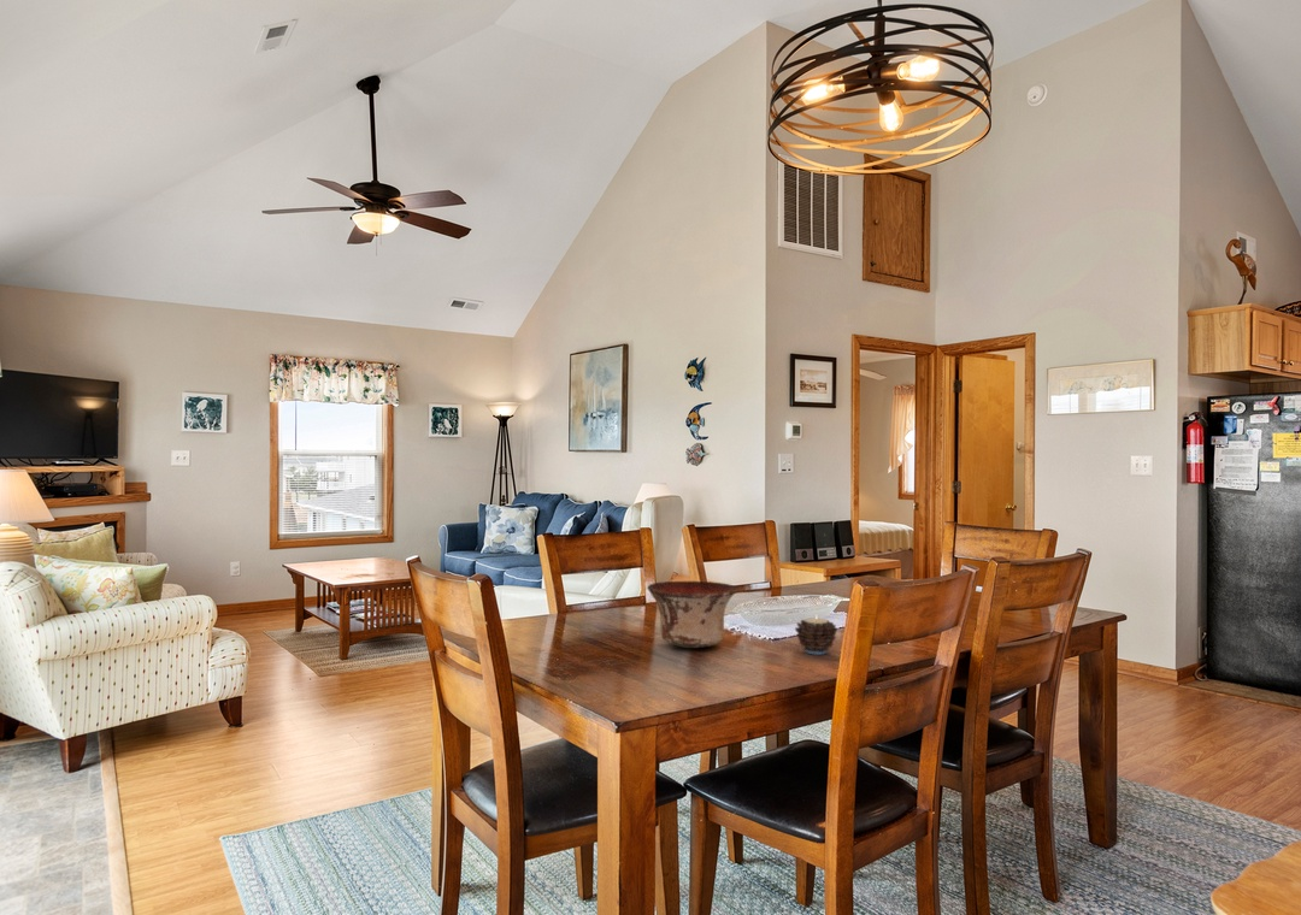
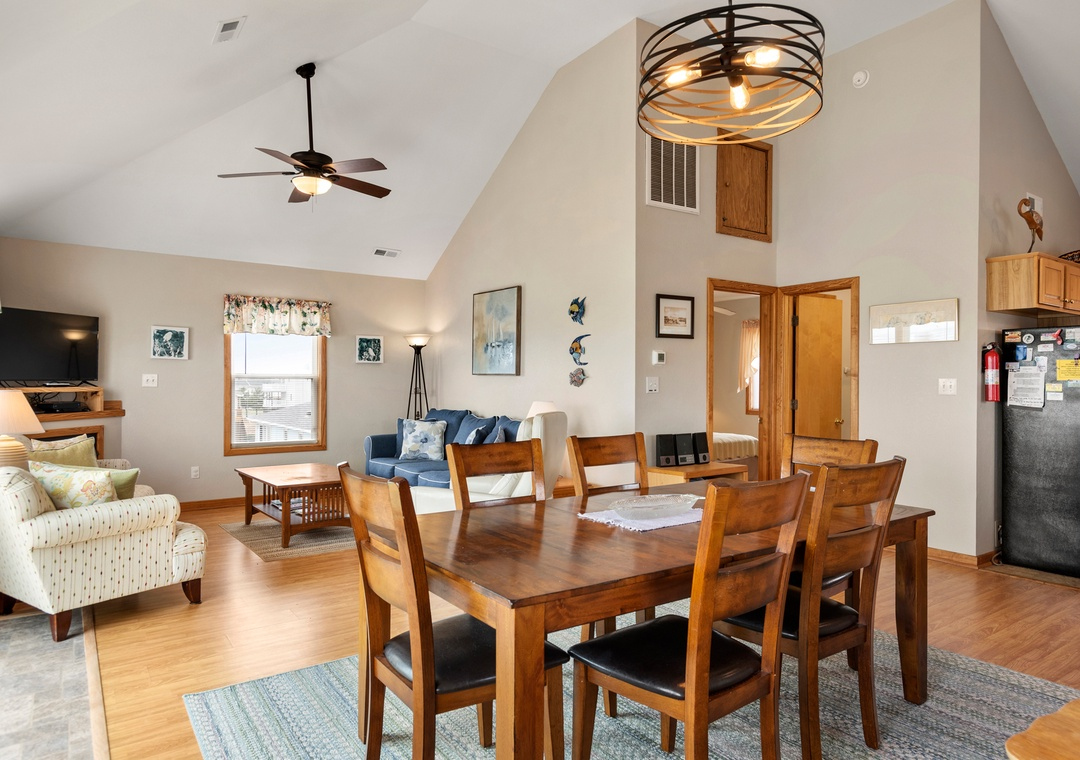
- bowl [646,580,738,649]
- candle [794,614,838,656]
